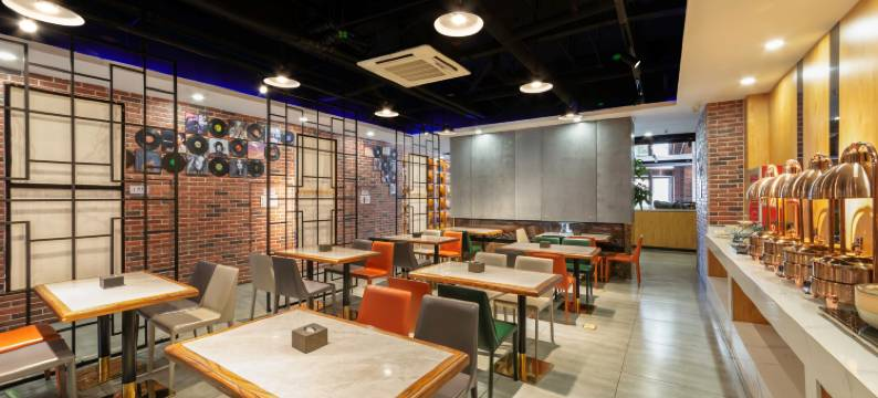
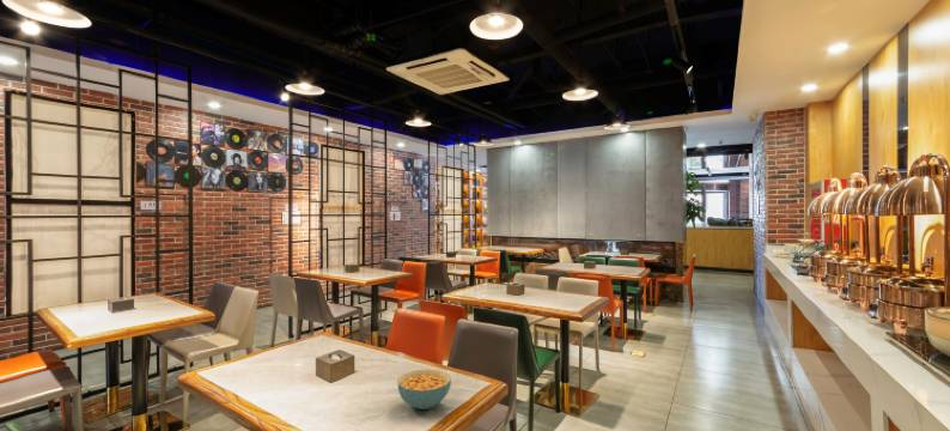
+ cereal bowl [396,369,452,411]
